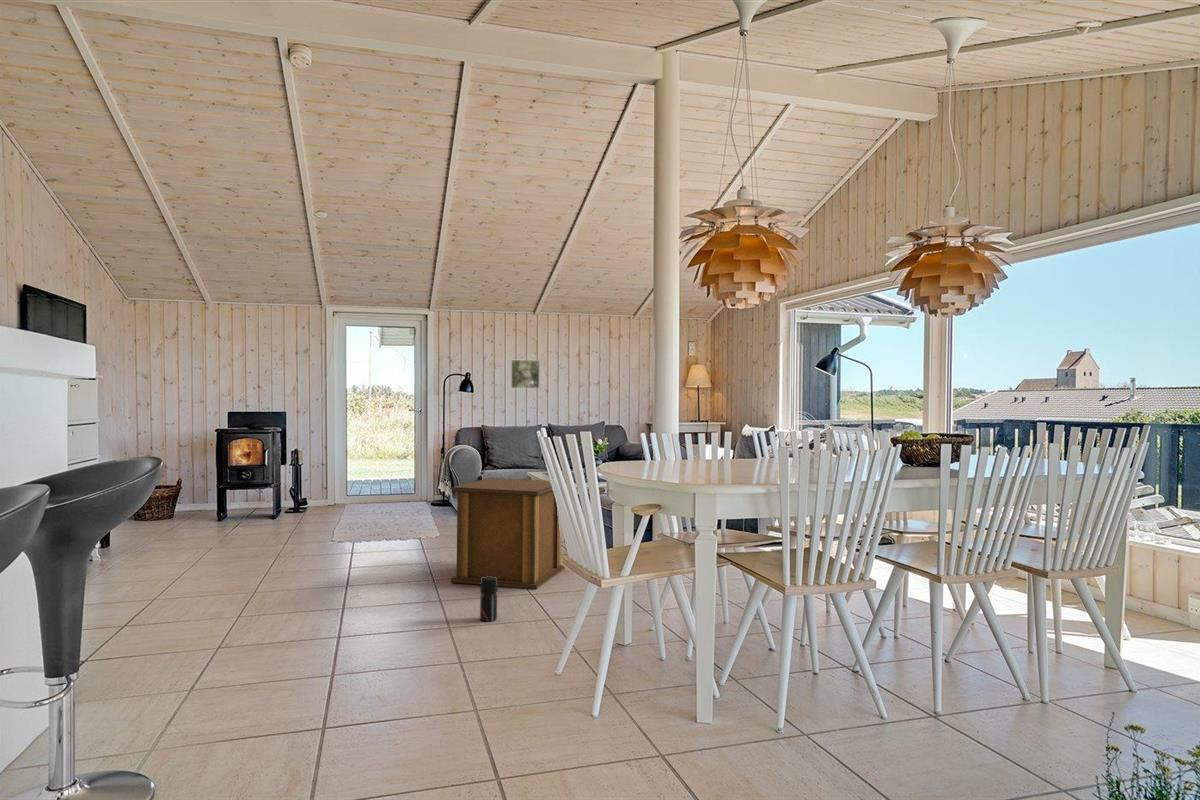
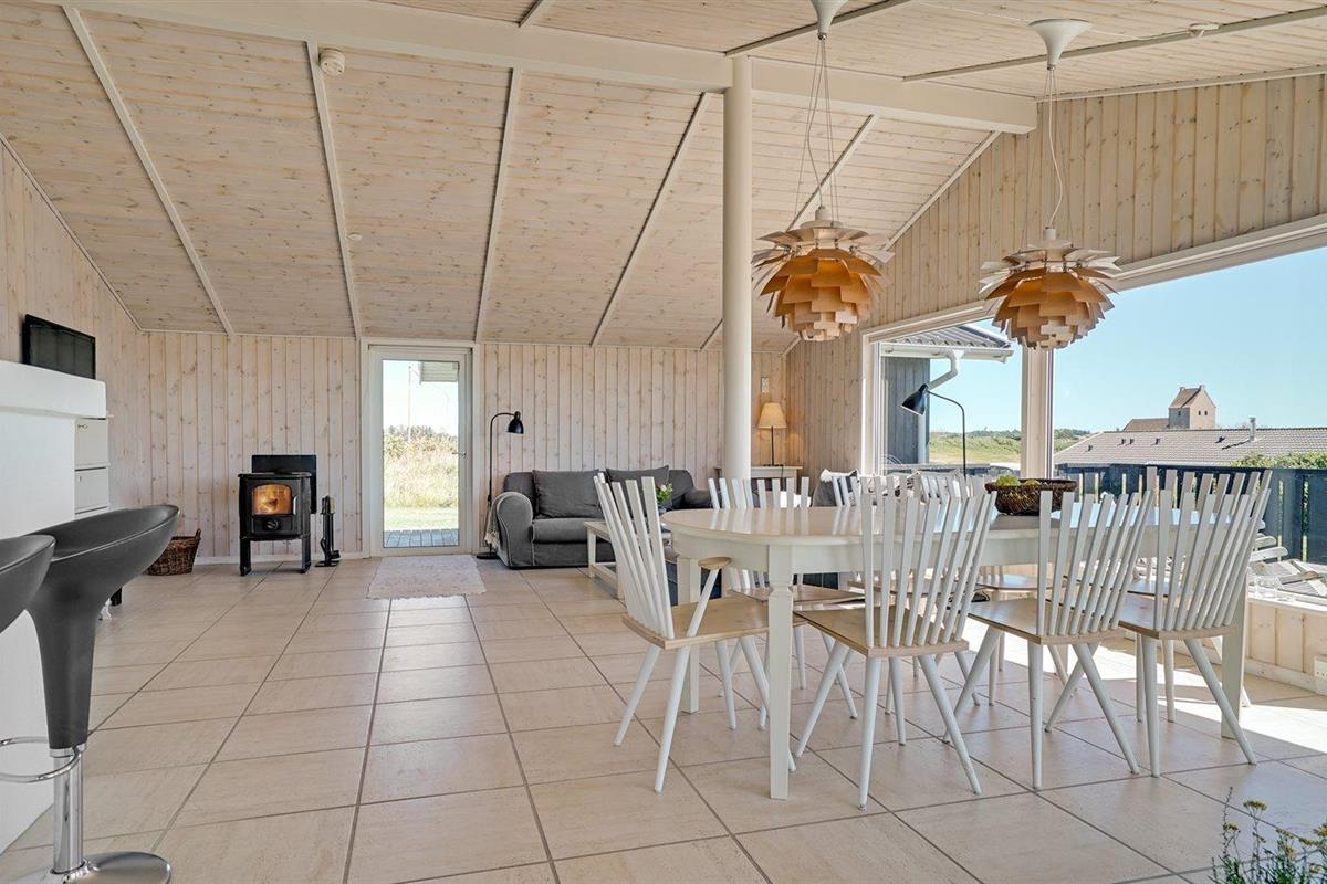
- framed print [510,359,541,390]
- side table [450,477,566,590]
- pepper grinder [479,576,498,623]
